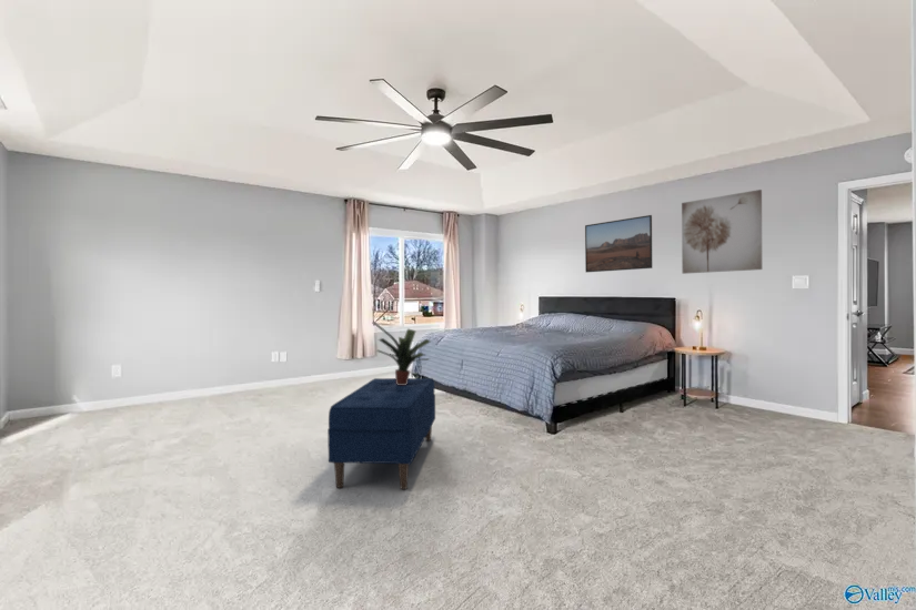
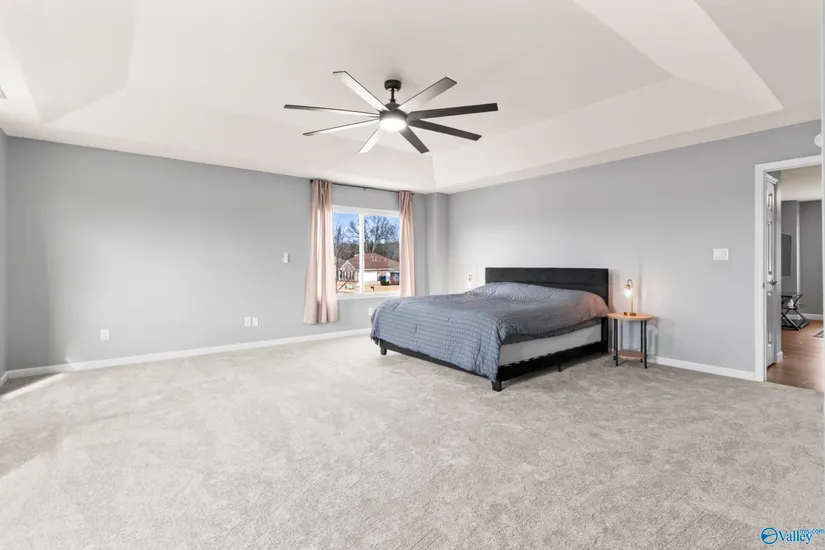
- bench [326,377,436,490]
- wall art [681,189,763,275]
- potted plant [372,322,432,385]
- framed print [584,214,653,274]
